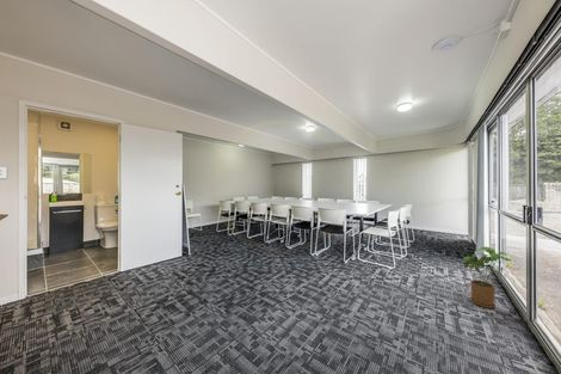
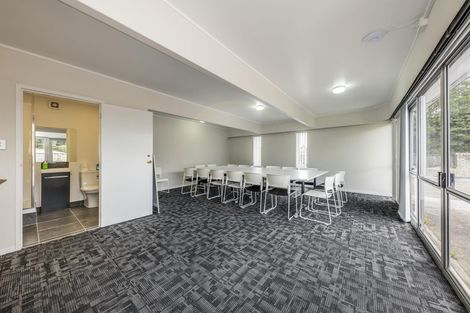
- house plant [462,246,512,309]
